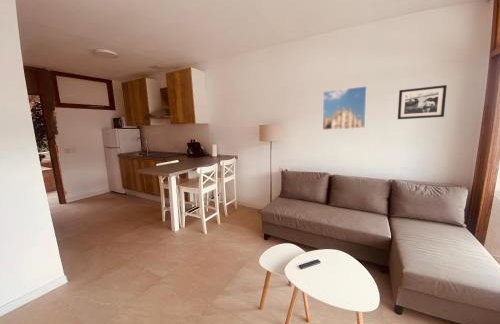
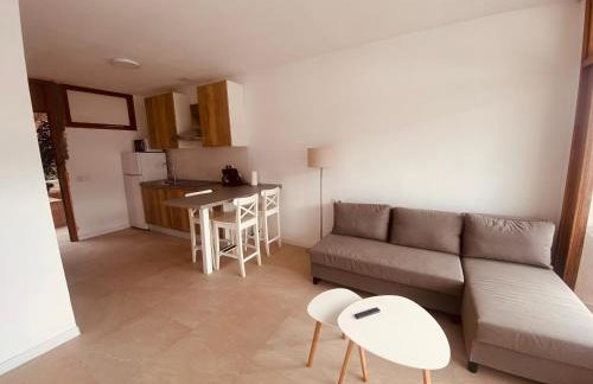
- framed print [322,85,368,131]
- picture frame [397,84,448,120]
